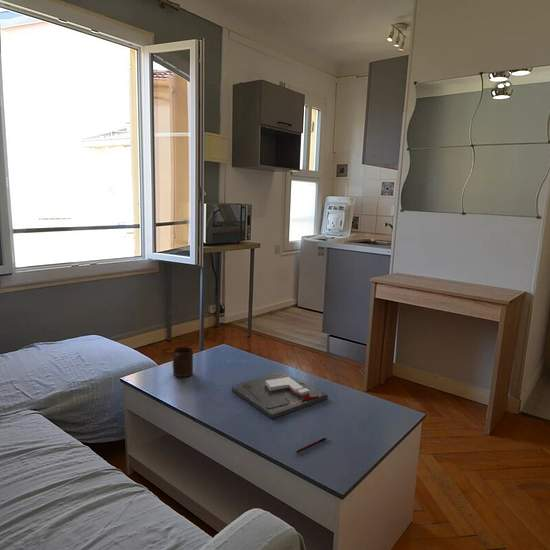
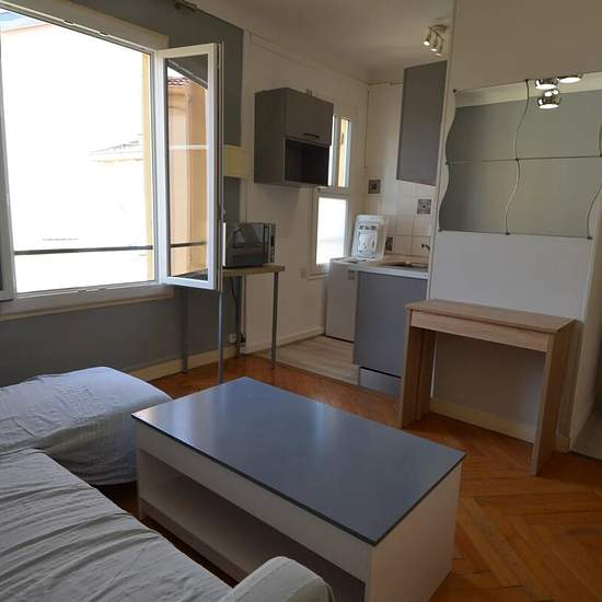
- pen [294,436,330,454]
- board game [231,369,329,420]
- cup [172,346,194,378]
